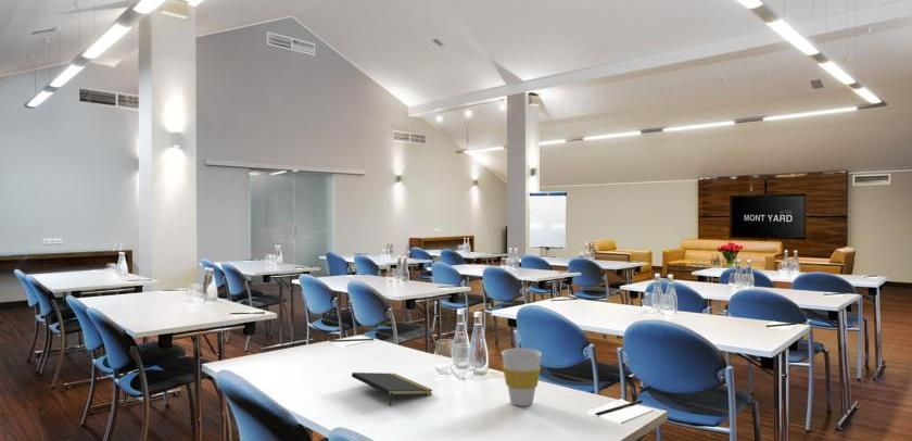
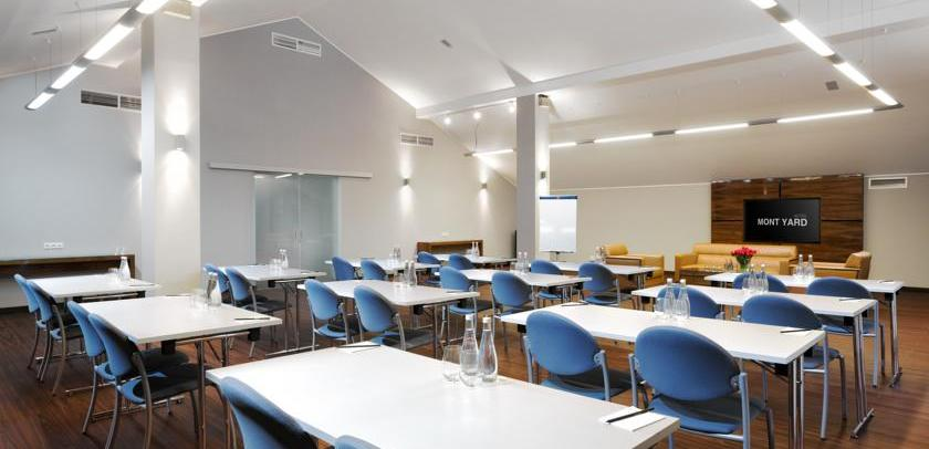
- cup [501,348,543,407]
- notepad [351,371,434,407]
